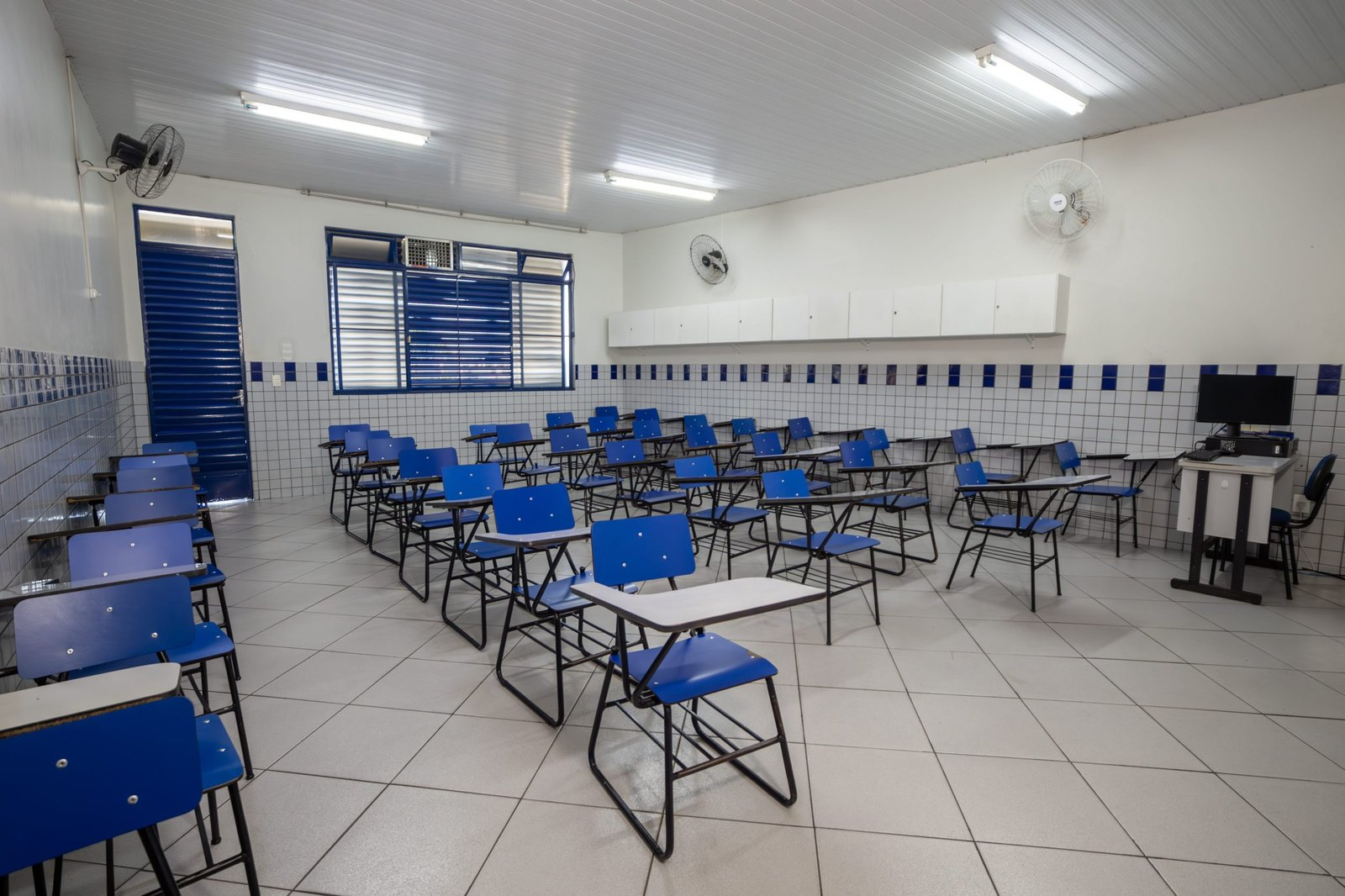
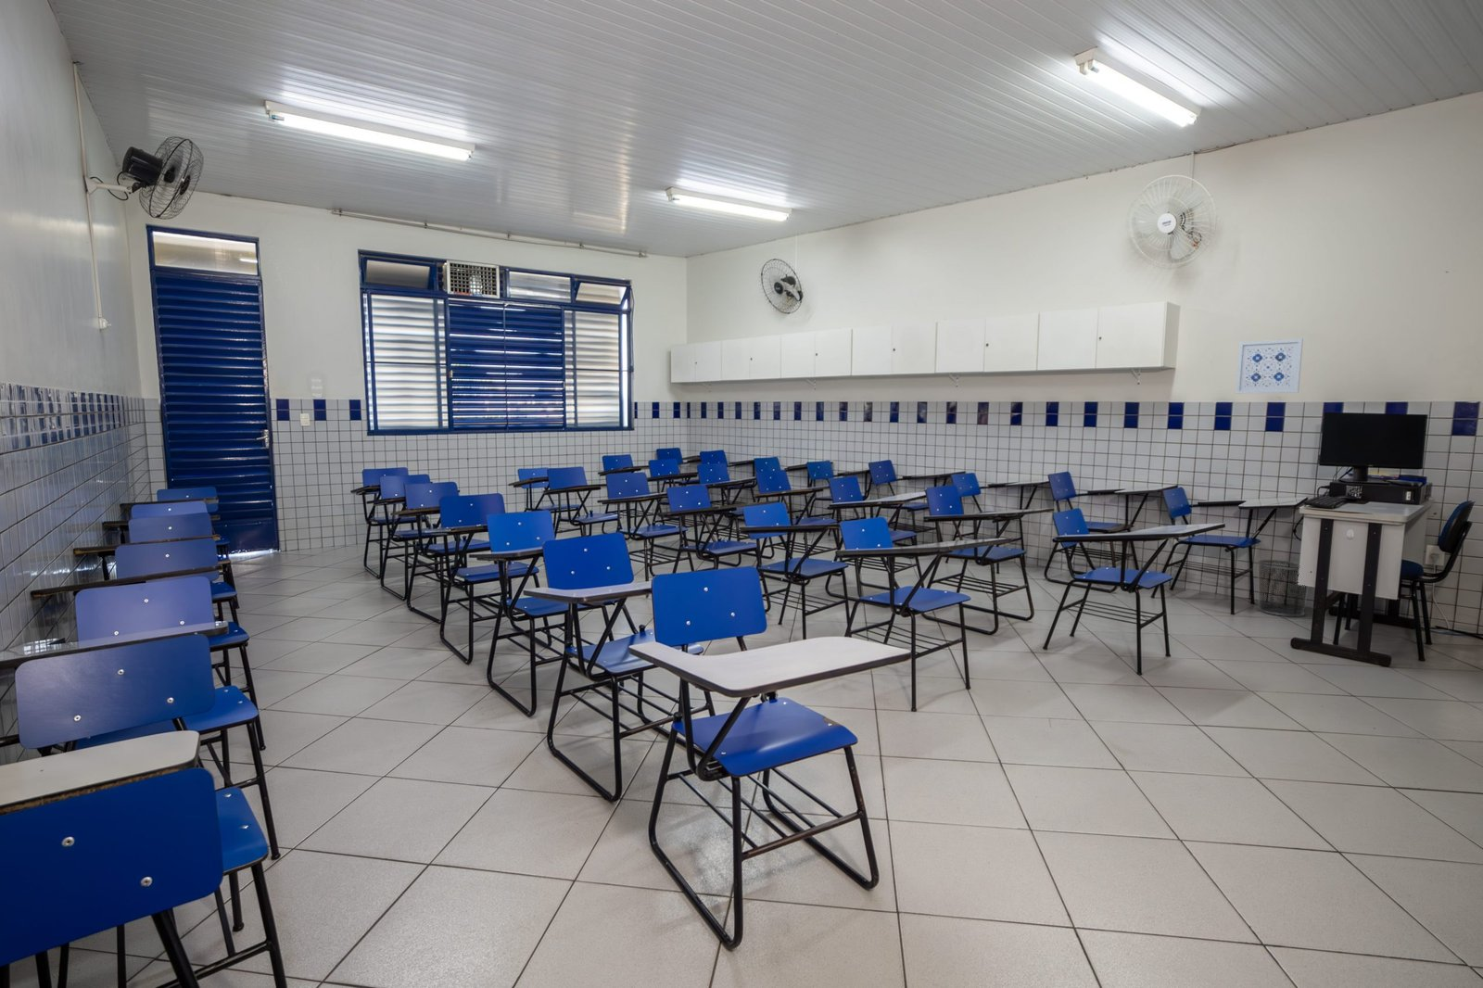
+ wall art [1235,337,1304,395]
+ waste bin [1256,559,1309,618]
